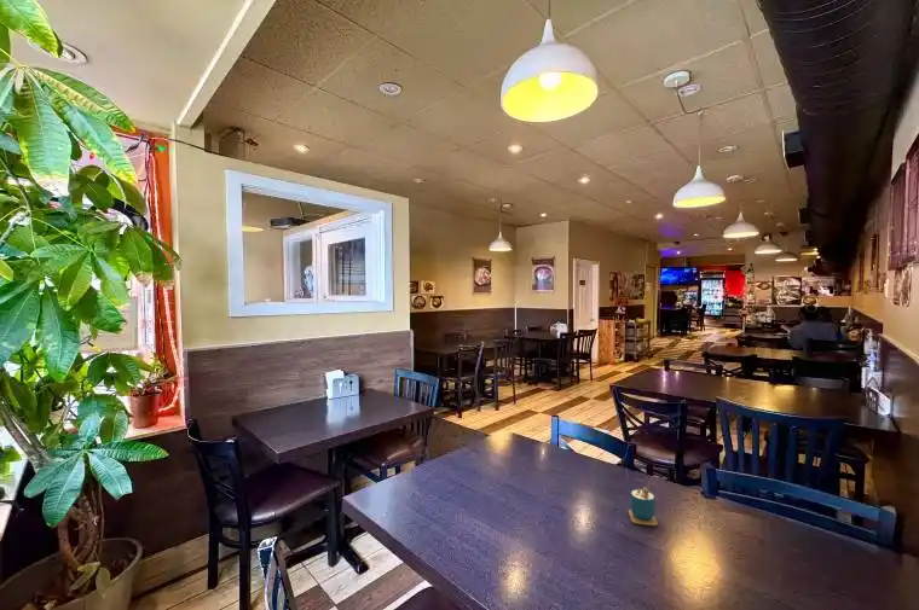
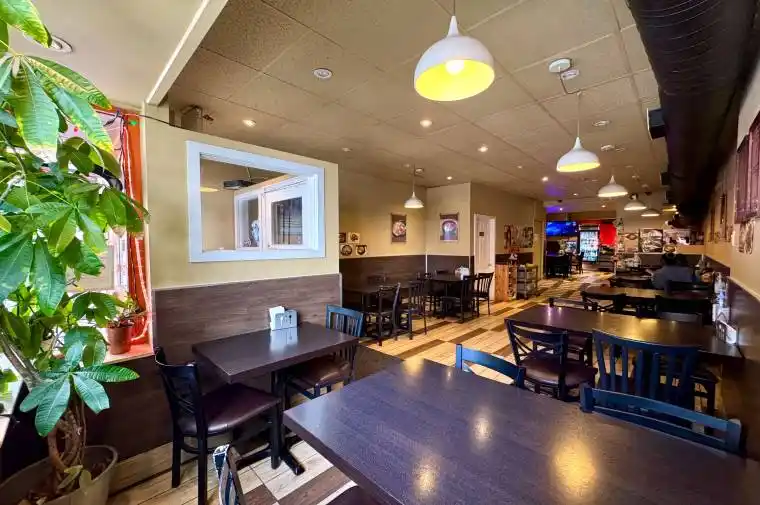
- cup [628,481,659,527]
